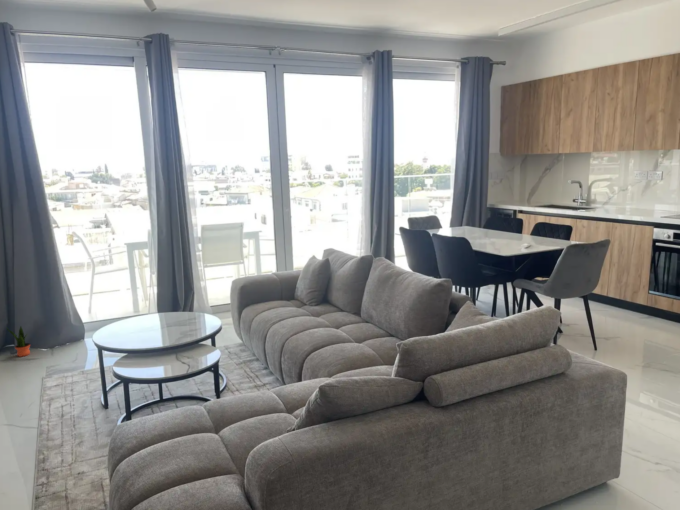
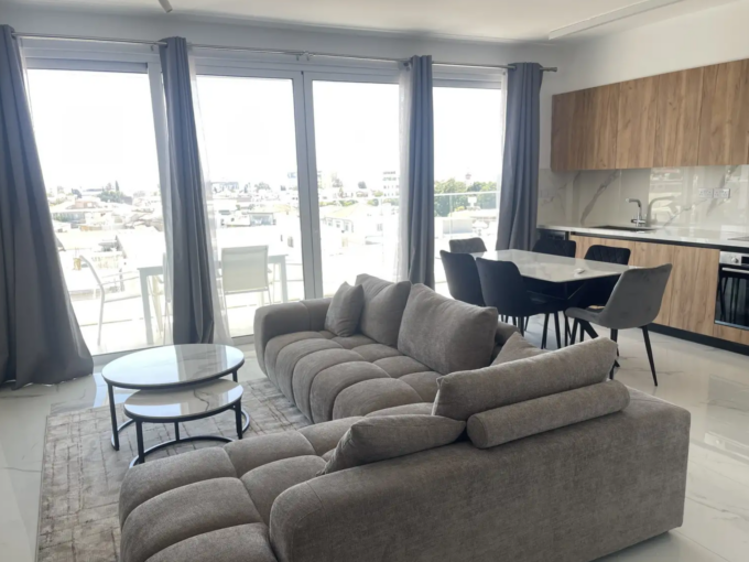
- potted plant [5,325,31,358]
